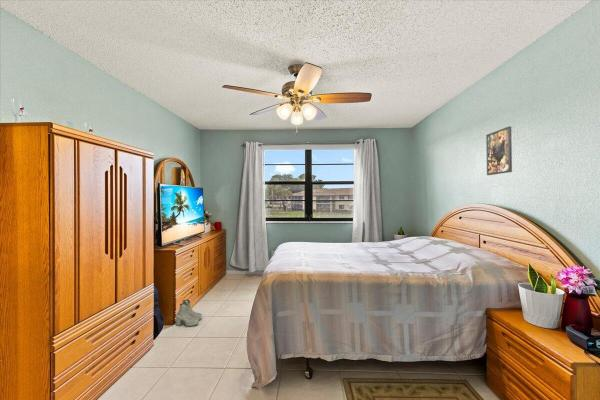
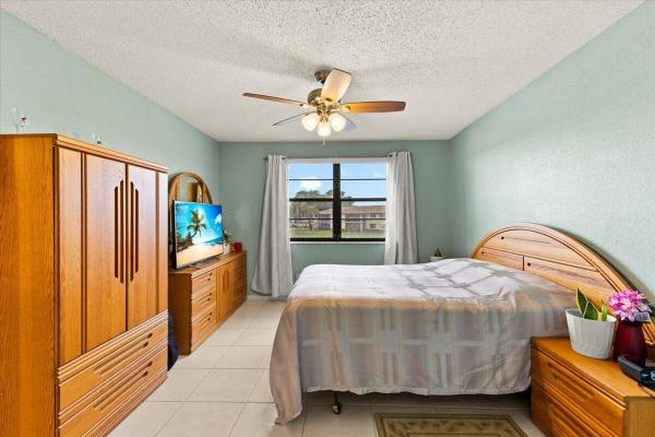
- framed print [485,125,513,176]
- boots [175,299,203,327]
